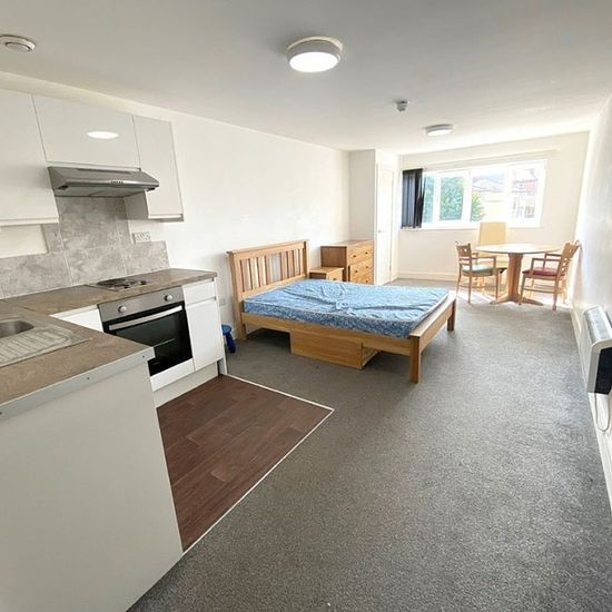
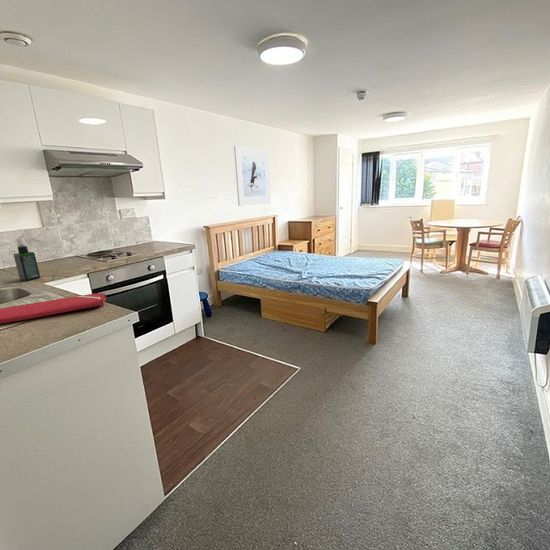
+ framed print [233,145,272,207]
+ spray bottle [12,237,41,282]
+ dish drying mat [0,292,107,325]
